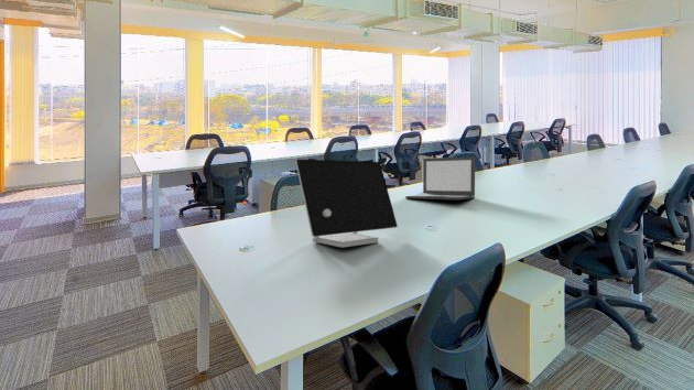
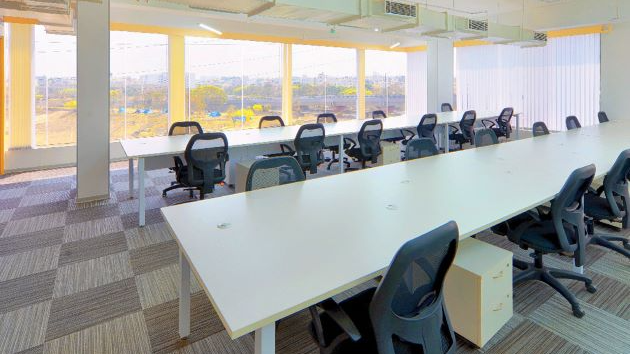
- laptop [404,155,476,201]
- computer monitor [294,159,399,249]
